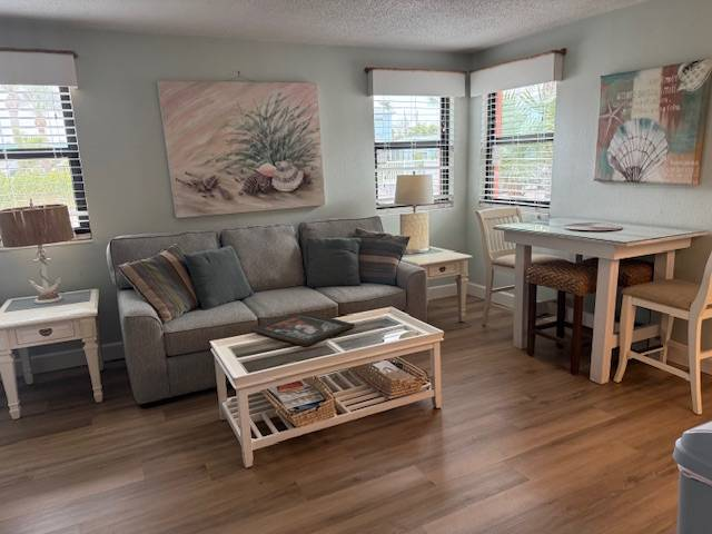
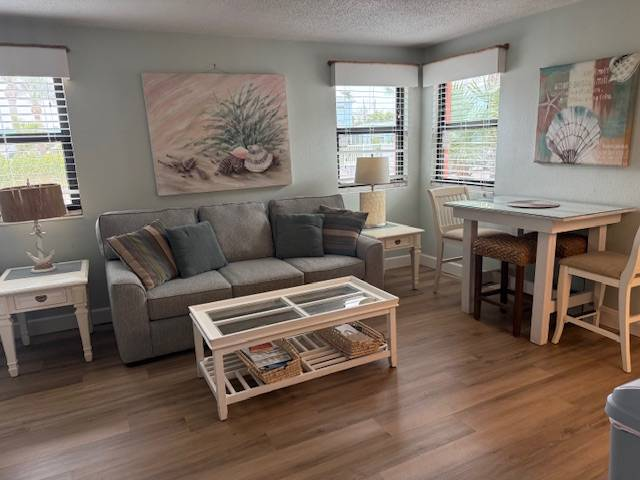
- religious icon [251,312,356,347]
